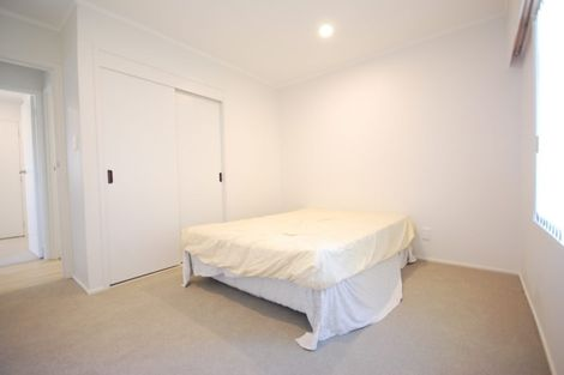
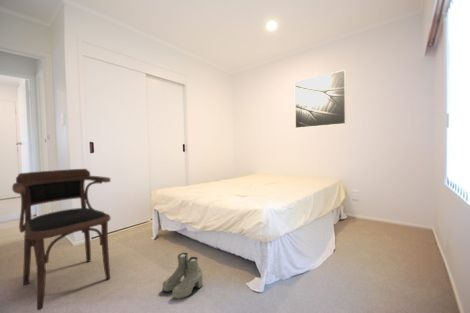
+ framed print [294,69,347,129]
+ armchair [11,168,112,311]
+ boots [162,252,204,300]
